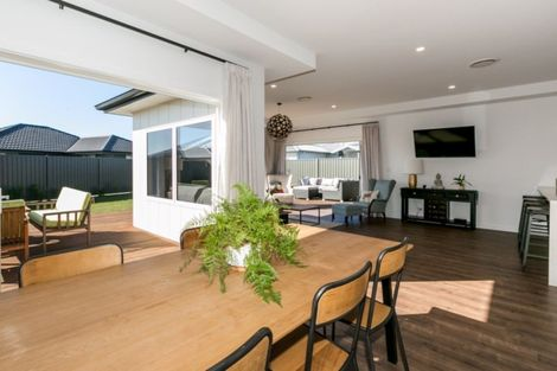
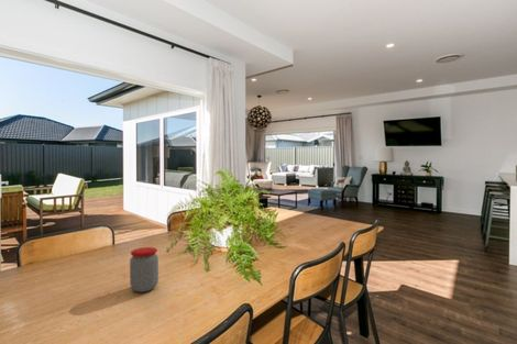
+ jar [129,246,160,293]
